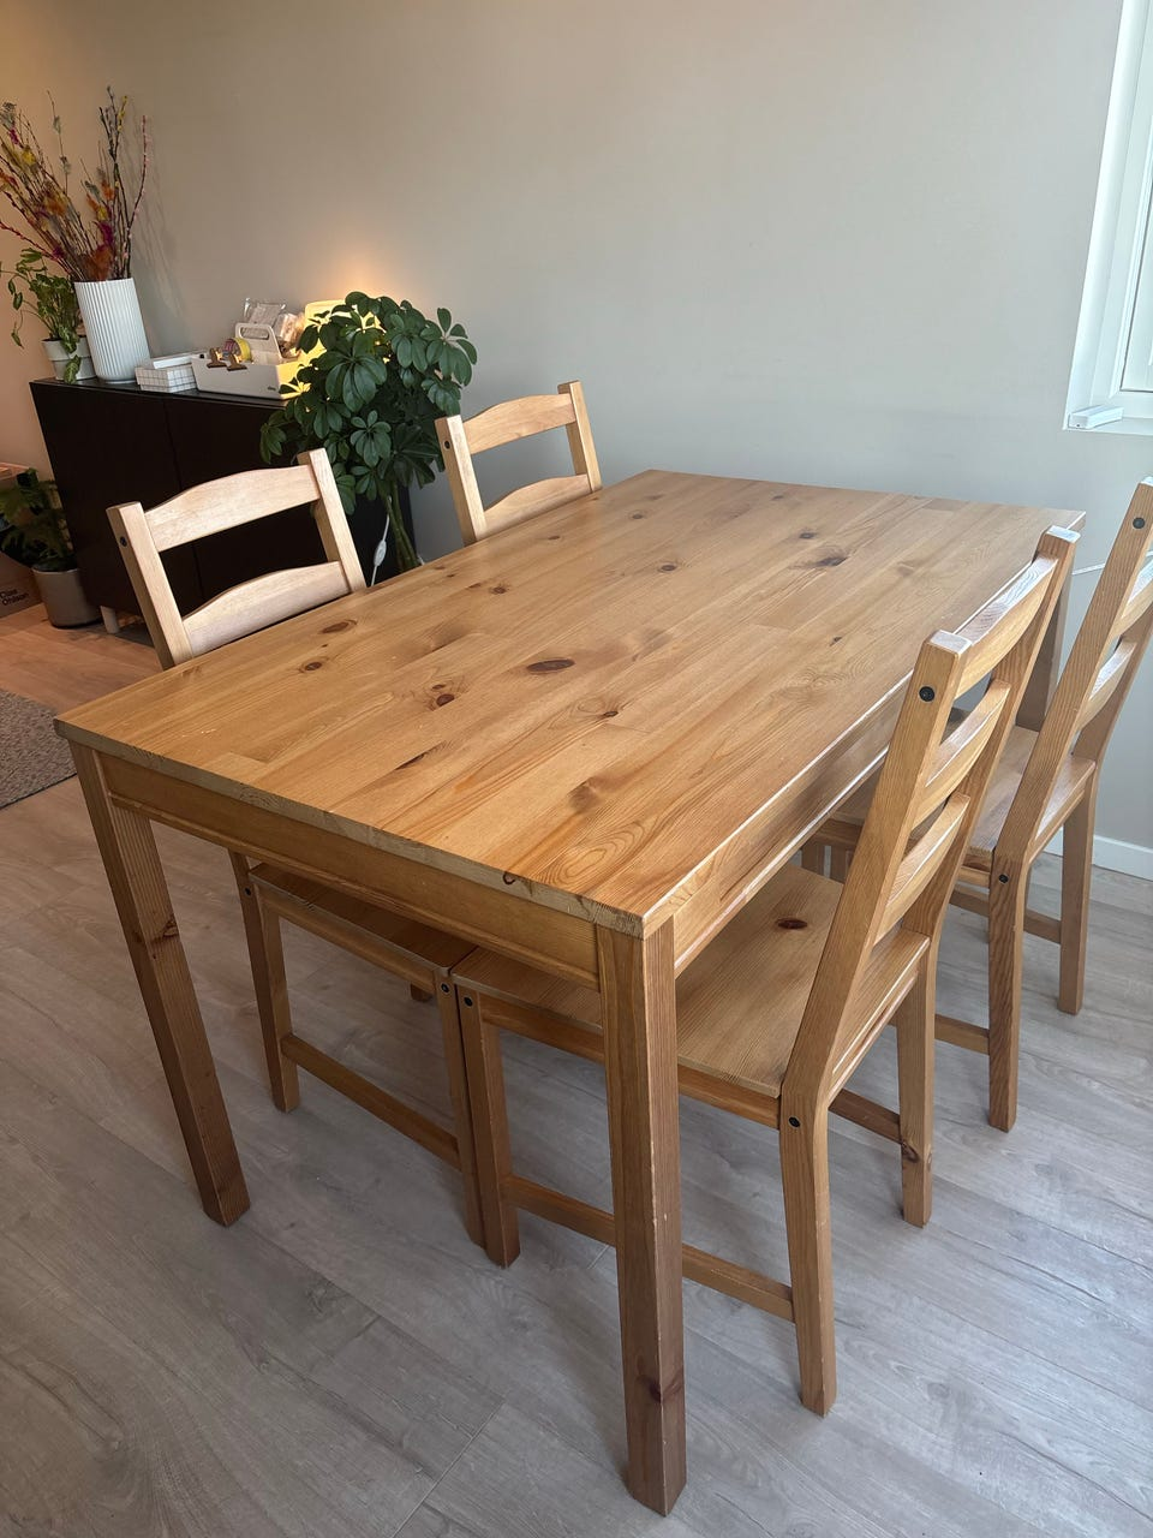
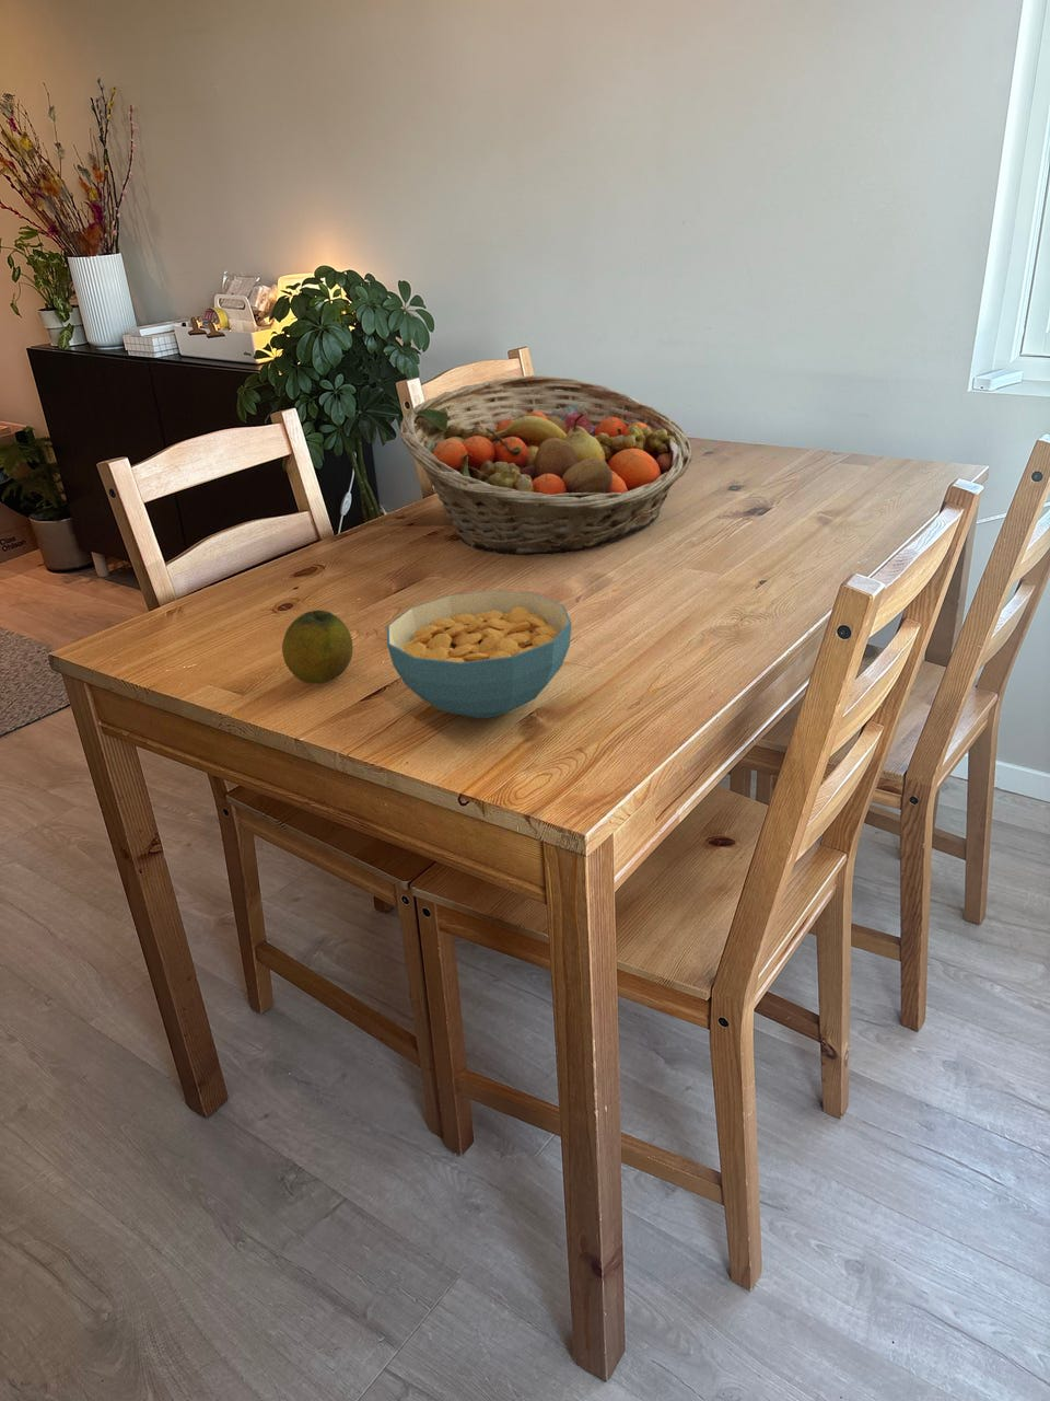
+ cereal bowl [386,590,572,719]
+ fruit [281,609,354,684]
+ fruit basket [398,374,694,557]
